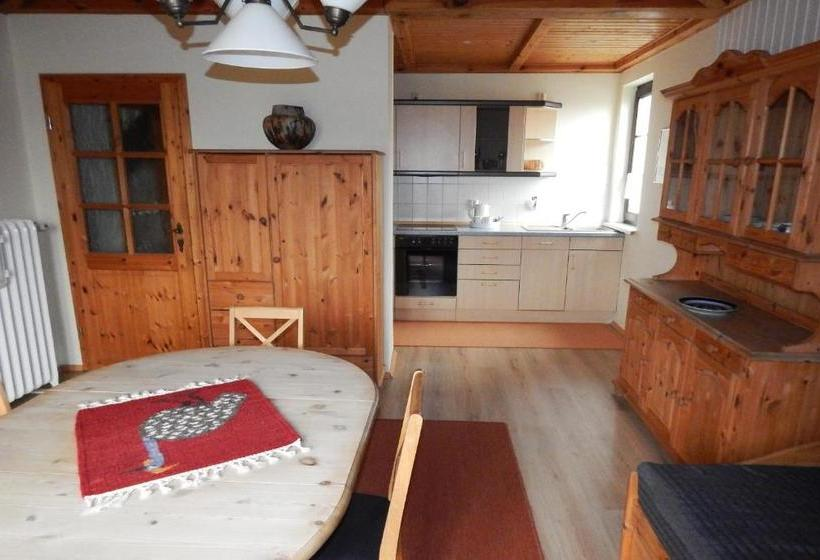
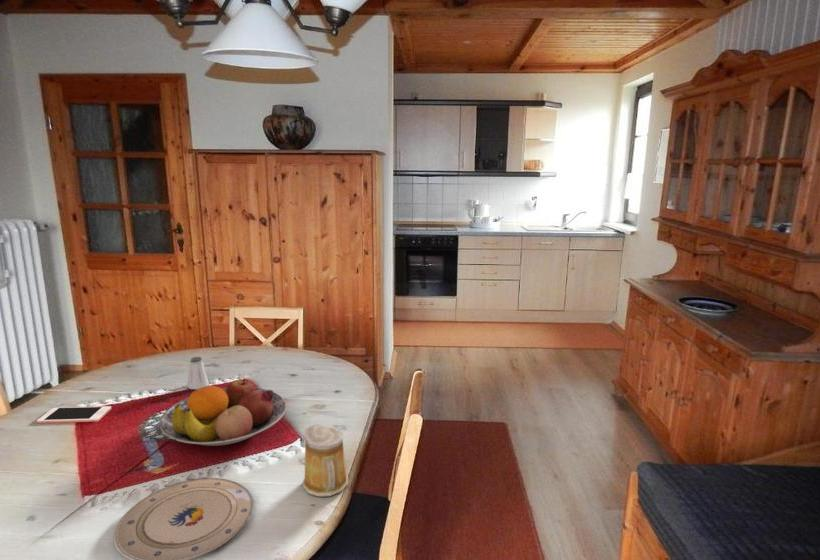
+ mug [302,423,349,498]
+ plate [113,477,254,560]
+ fruit bowl [159,377,287,447]
+ saltshaker [186,356,210,390]
+ cell phone [36,405,112,424]
